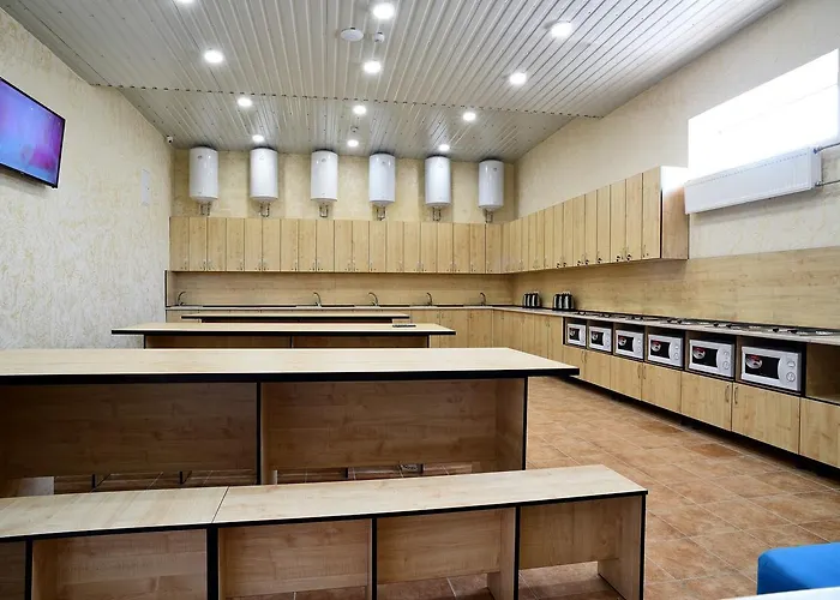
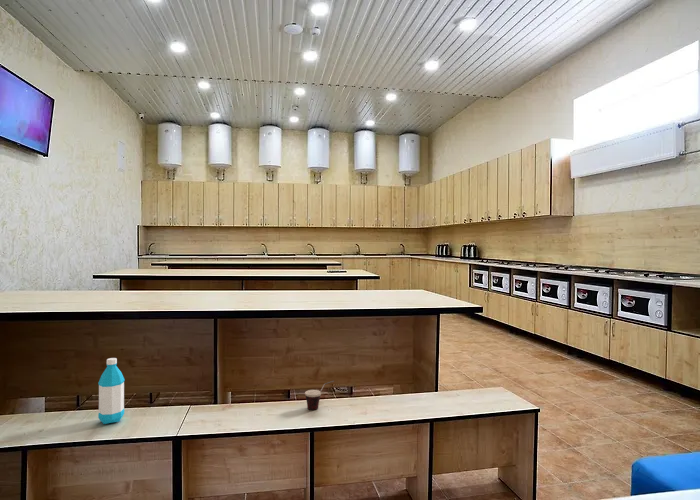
+ water bottle [97,357,125,425]
+ cup [304,380,335,411]
